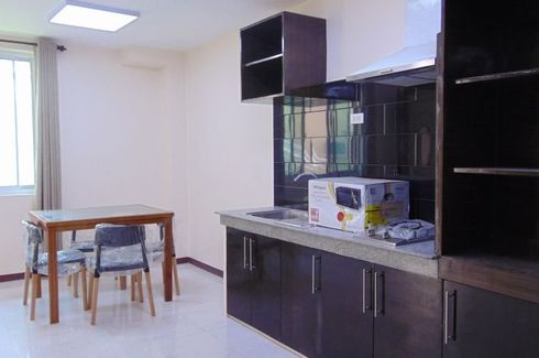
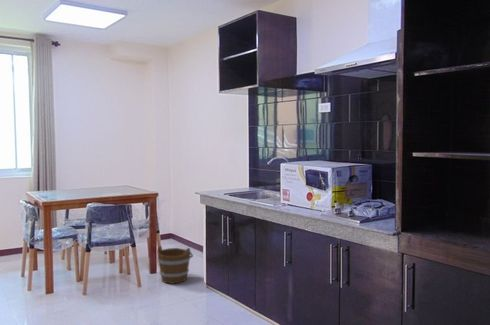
+ bucket [156,245,194,285]
